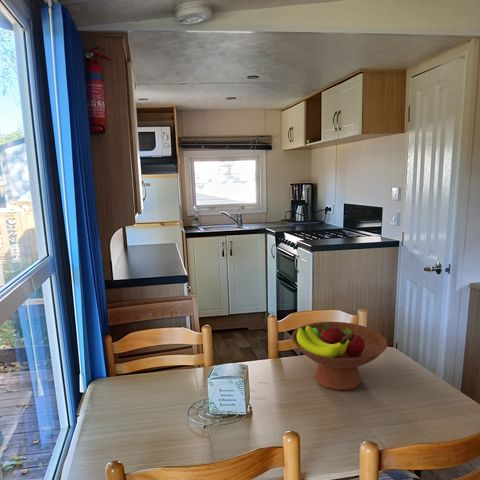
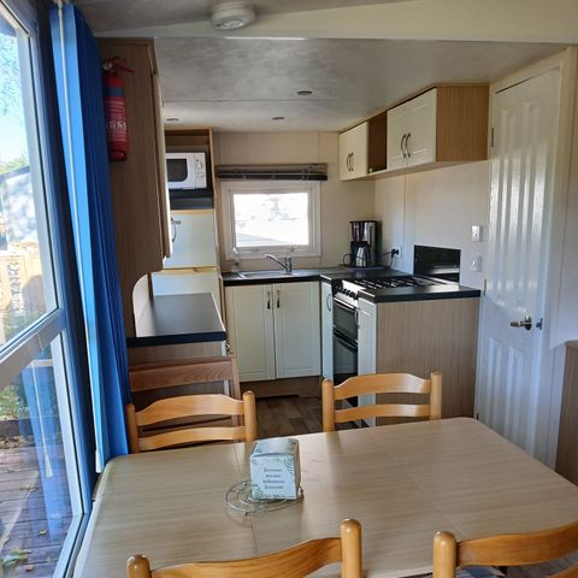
- fruit bowl [291,321,389,391]
